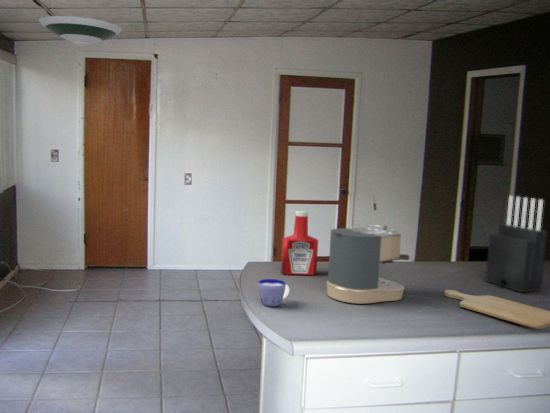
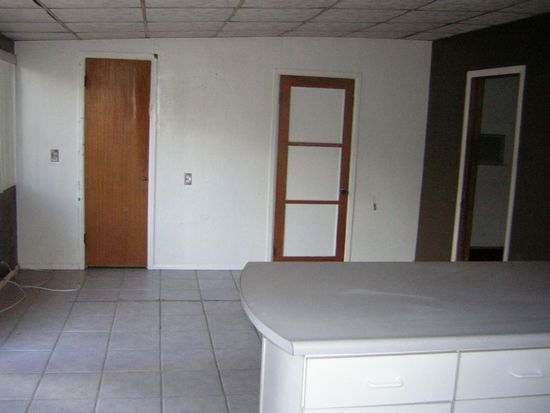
- cup [257,278,290,307]
- chopping board [443,289,550,330]
- knife block [485,195,548,294]
- coffee maker [325,224,411,304]
- soap bottle [280,210,319,276]
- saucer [38,15,123,47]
